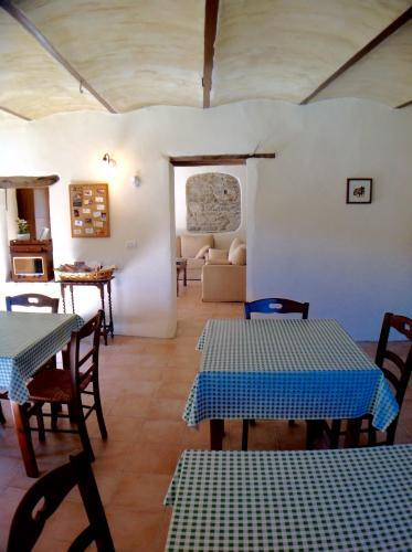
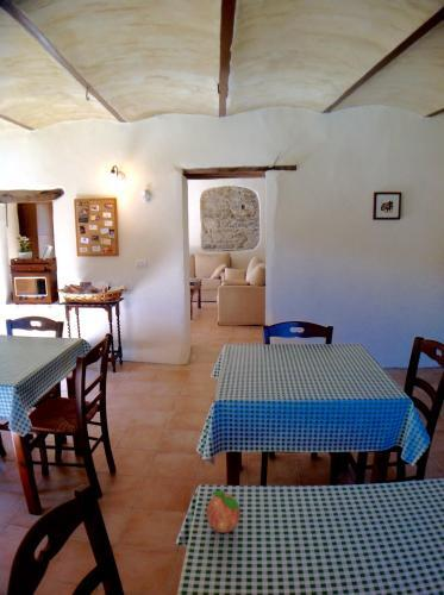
+ fruit [206,489,242,533]
